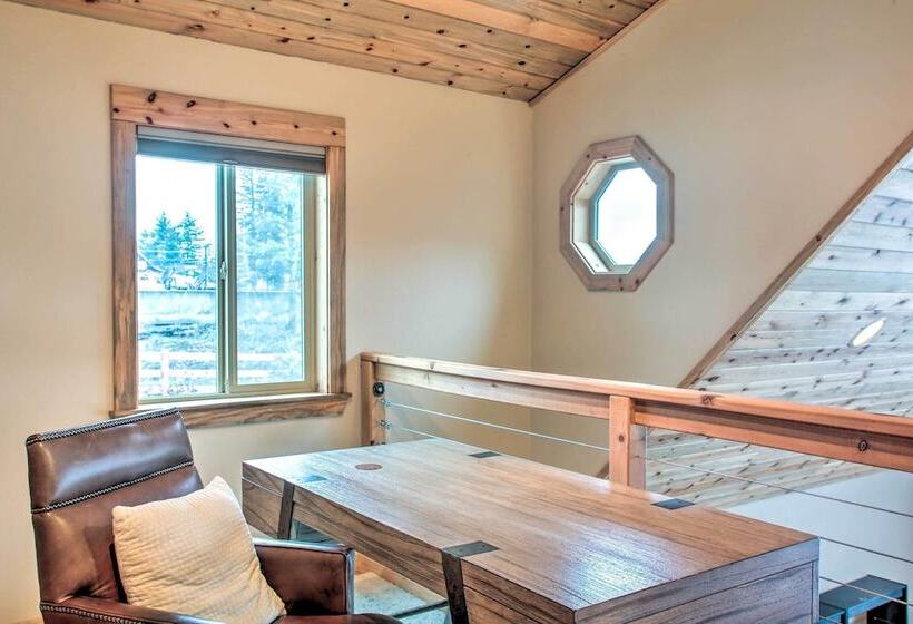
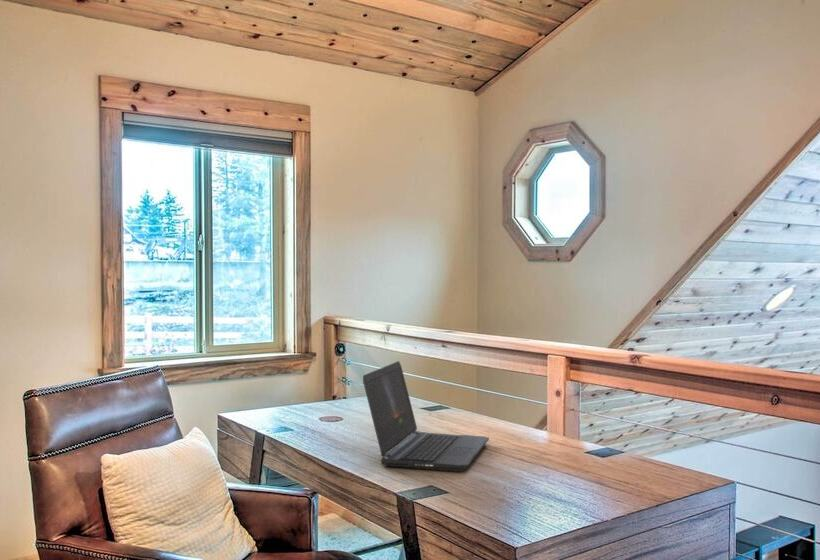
+ laptop computer [362,360,490,473]
